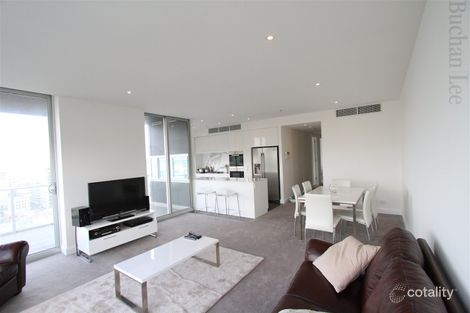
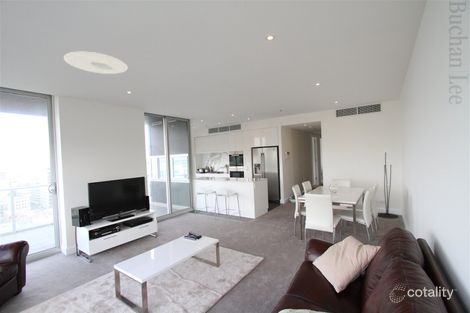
+ floor lamp [377,150,400,220]
+ ceiling light [63,50,129,75]
